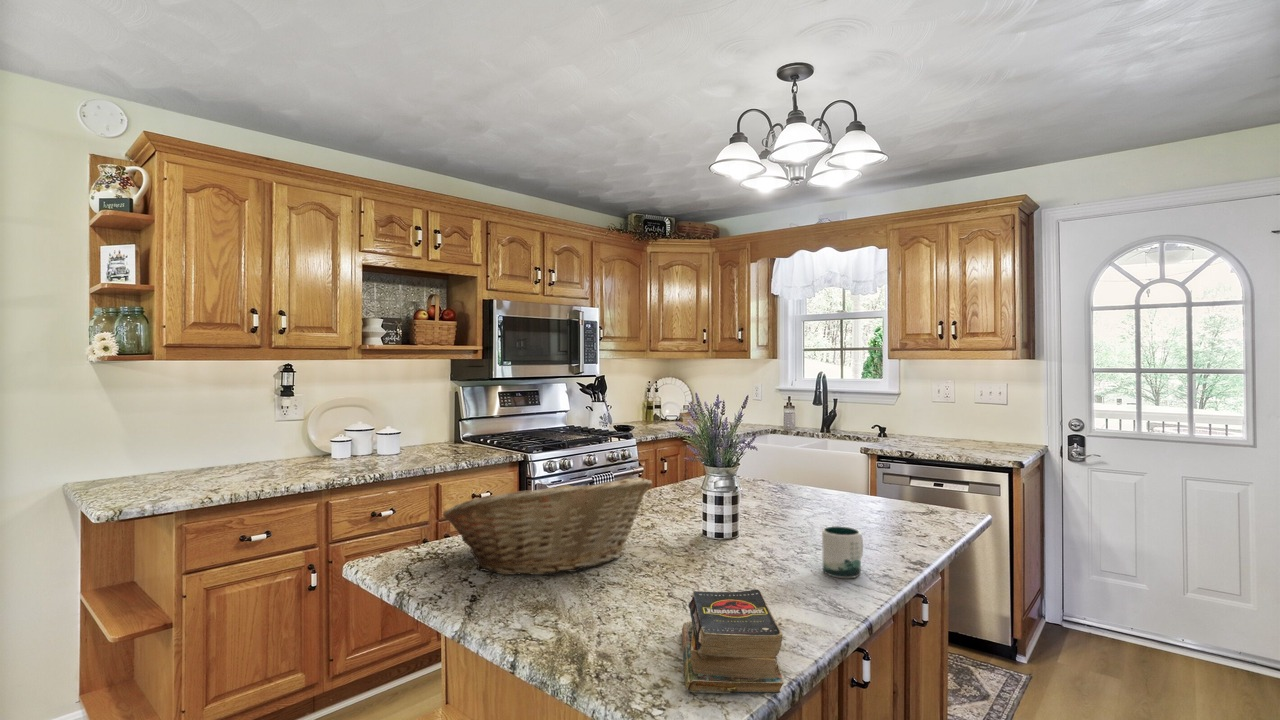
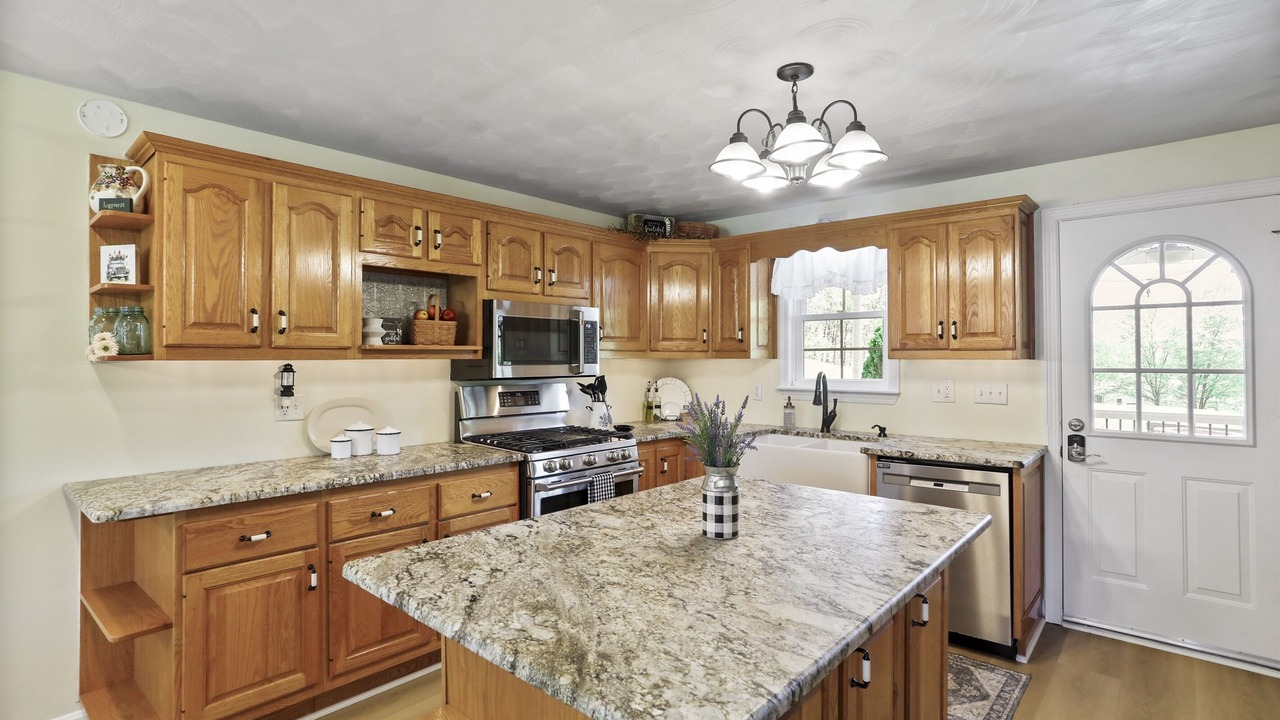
- book [681,588,785,695]
- mug [821,525,864,579]
- fruit basket [442,476,653,576]
